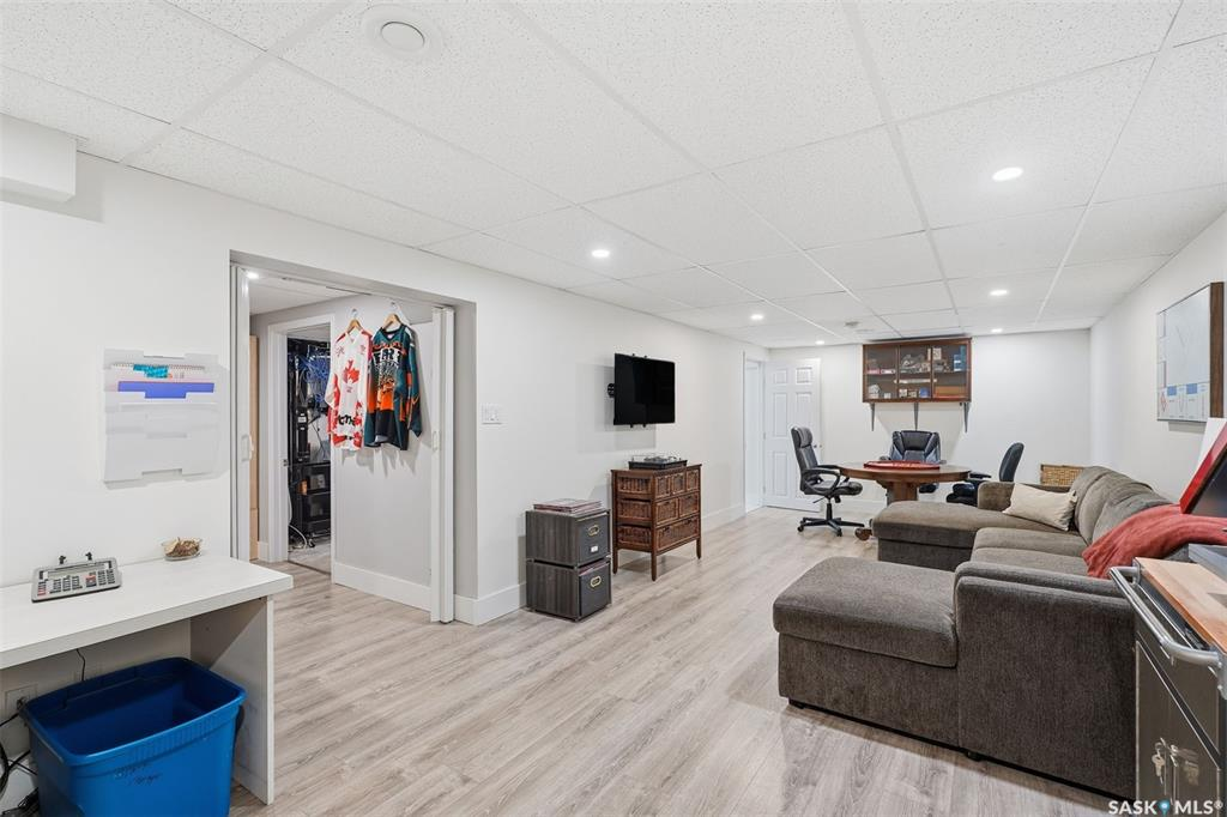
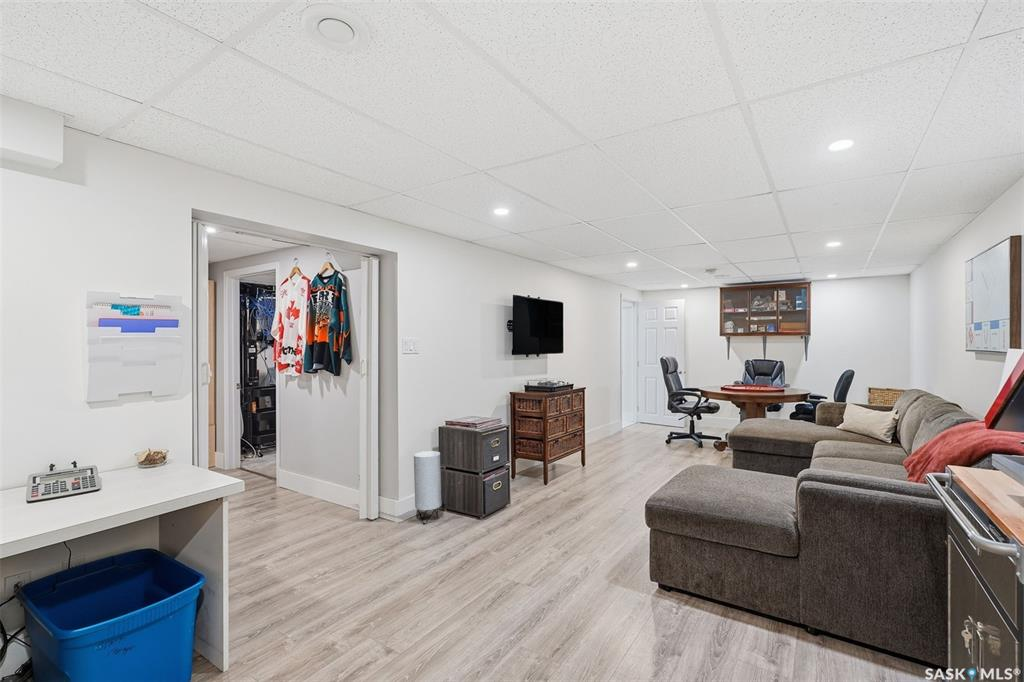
+ speaker [413,450,443,525]
